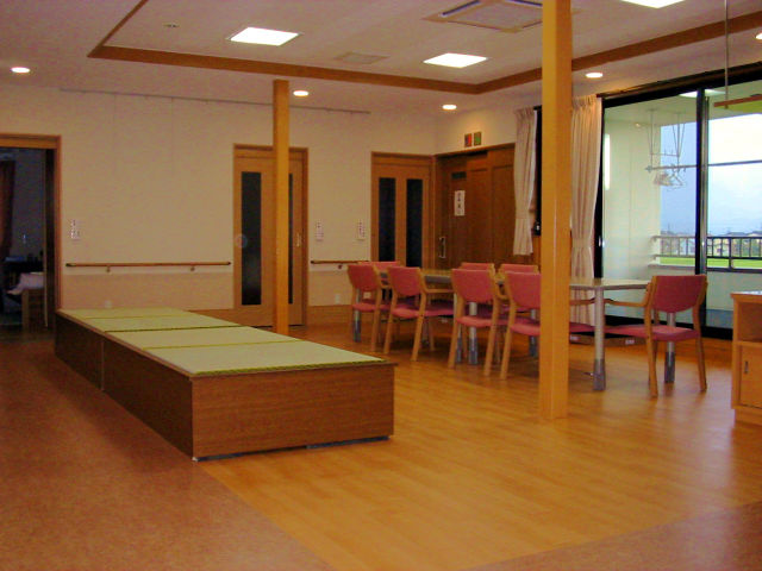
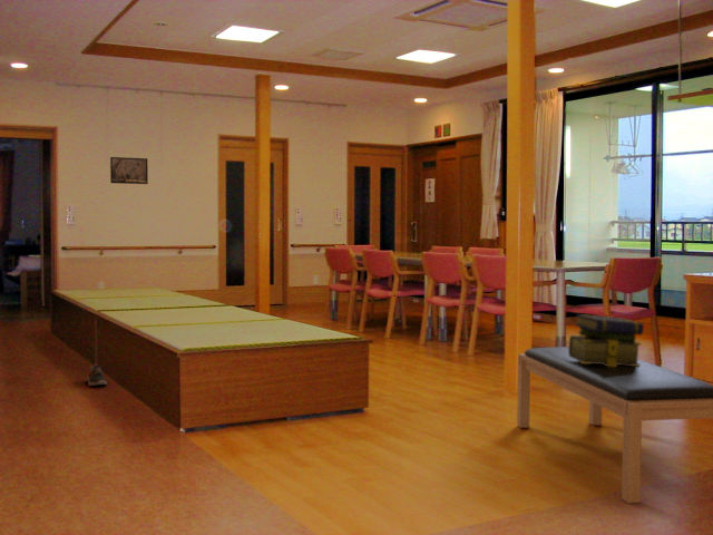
+ shoe [86,364,108,387]
+ bench [516,346,713,504]
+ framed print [109,156,149,185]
+ stack of books [568,313,645,367]
